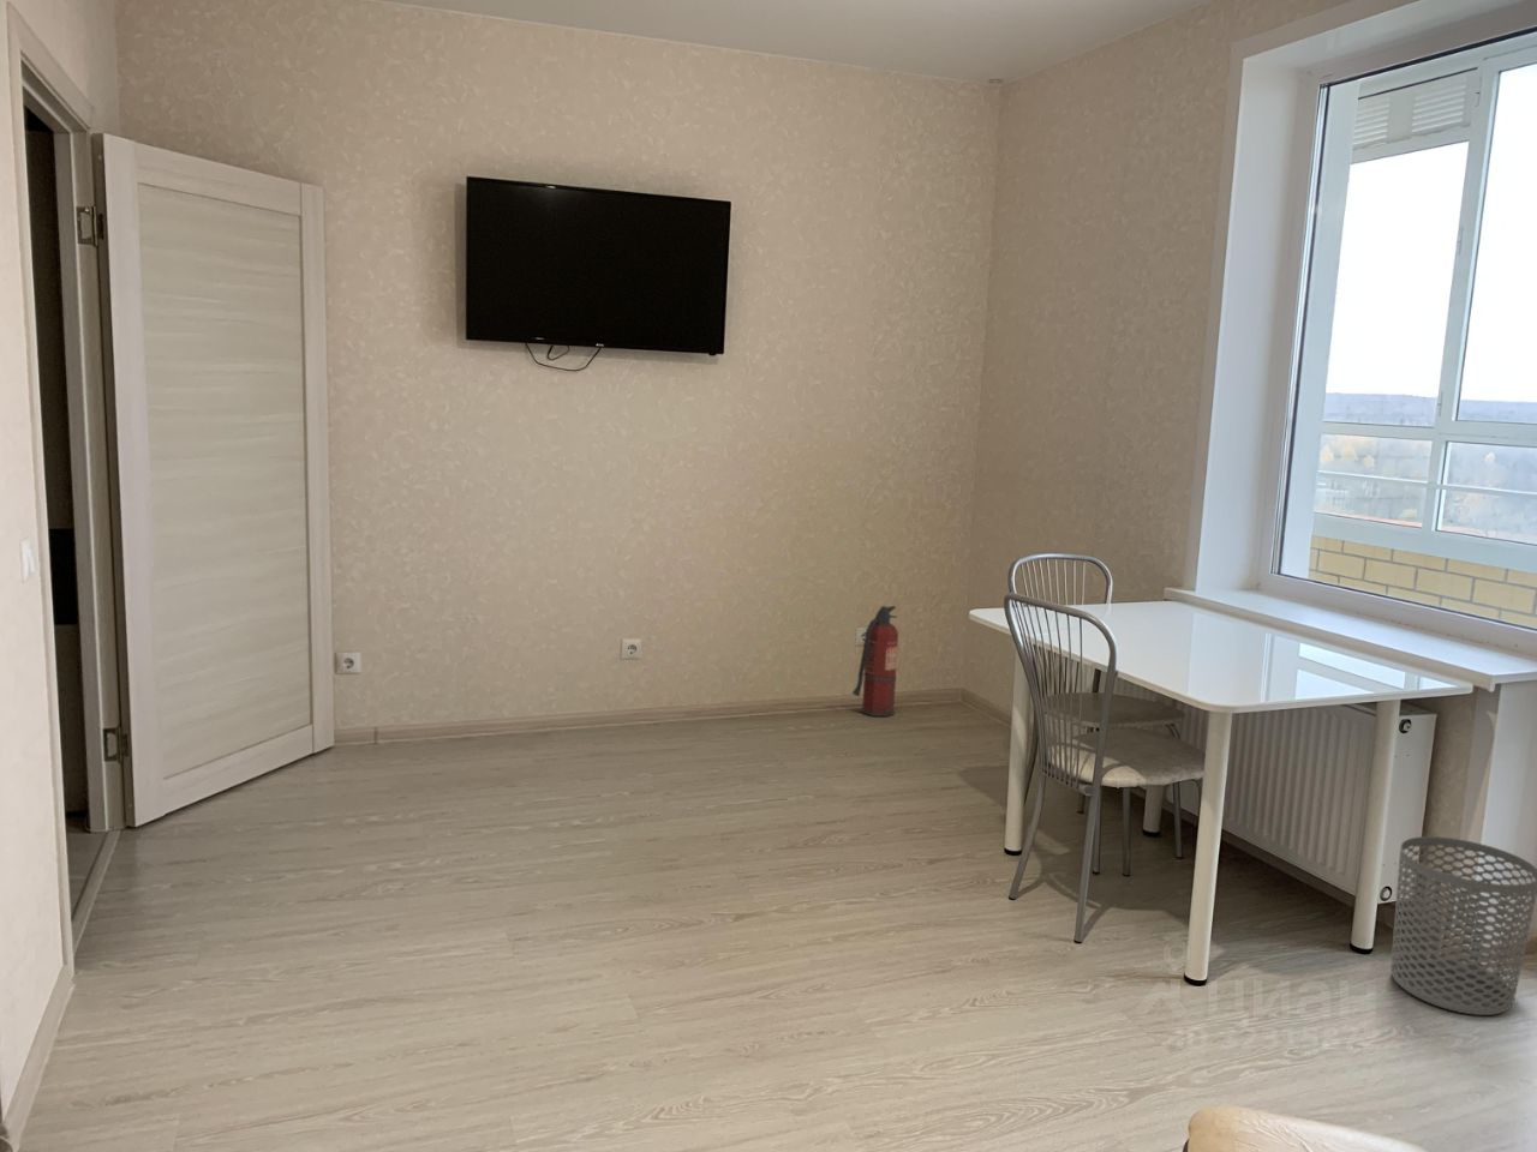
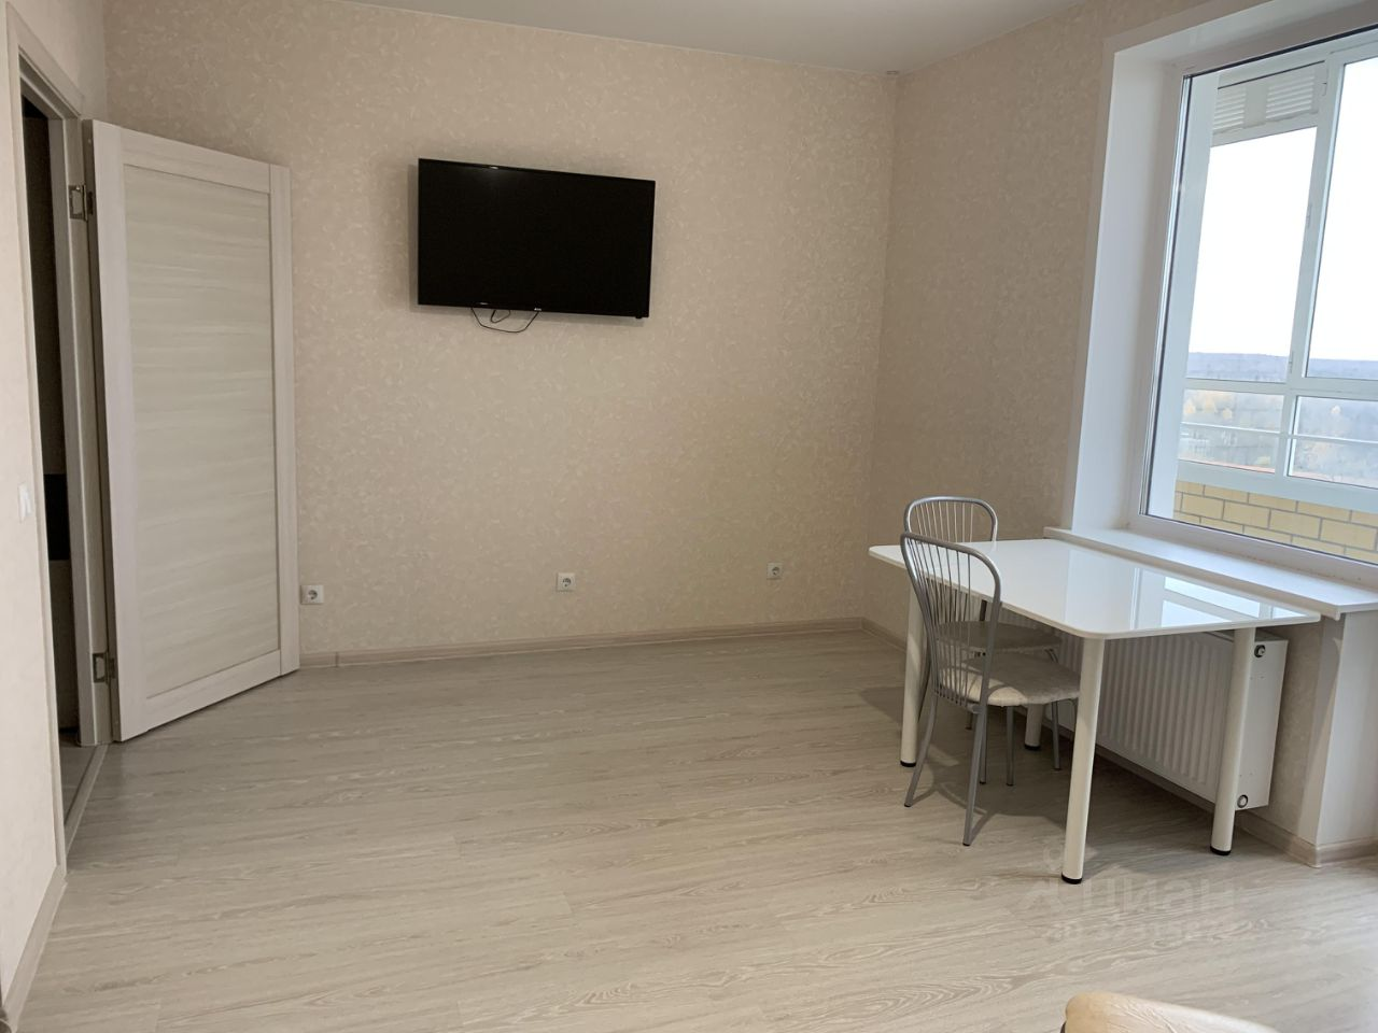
- fire extinguisher [850,605,899,718]
- waste bin [1391,835,1537,1016]
